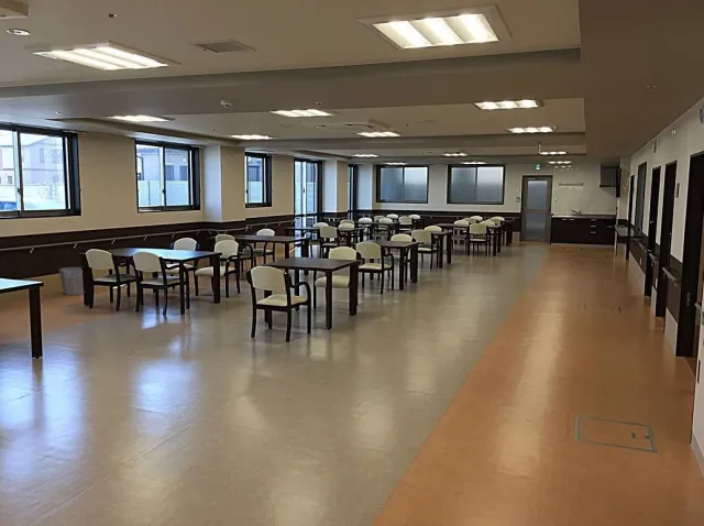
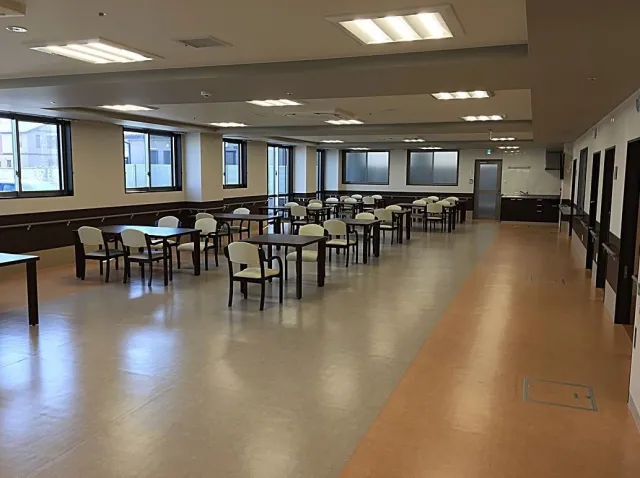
- waste bin [58,266,85,296]
